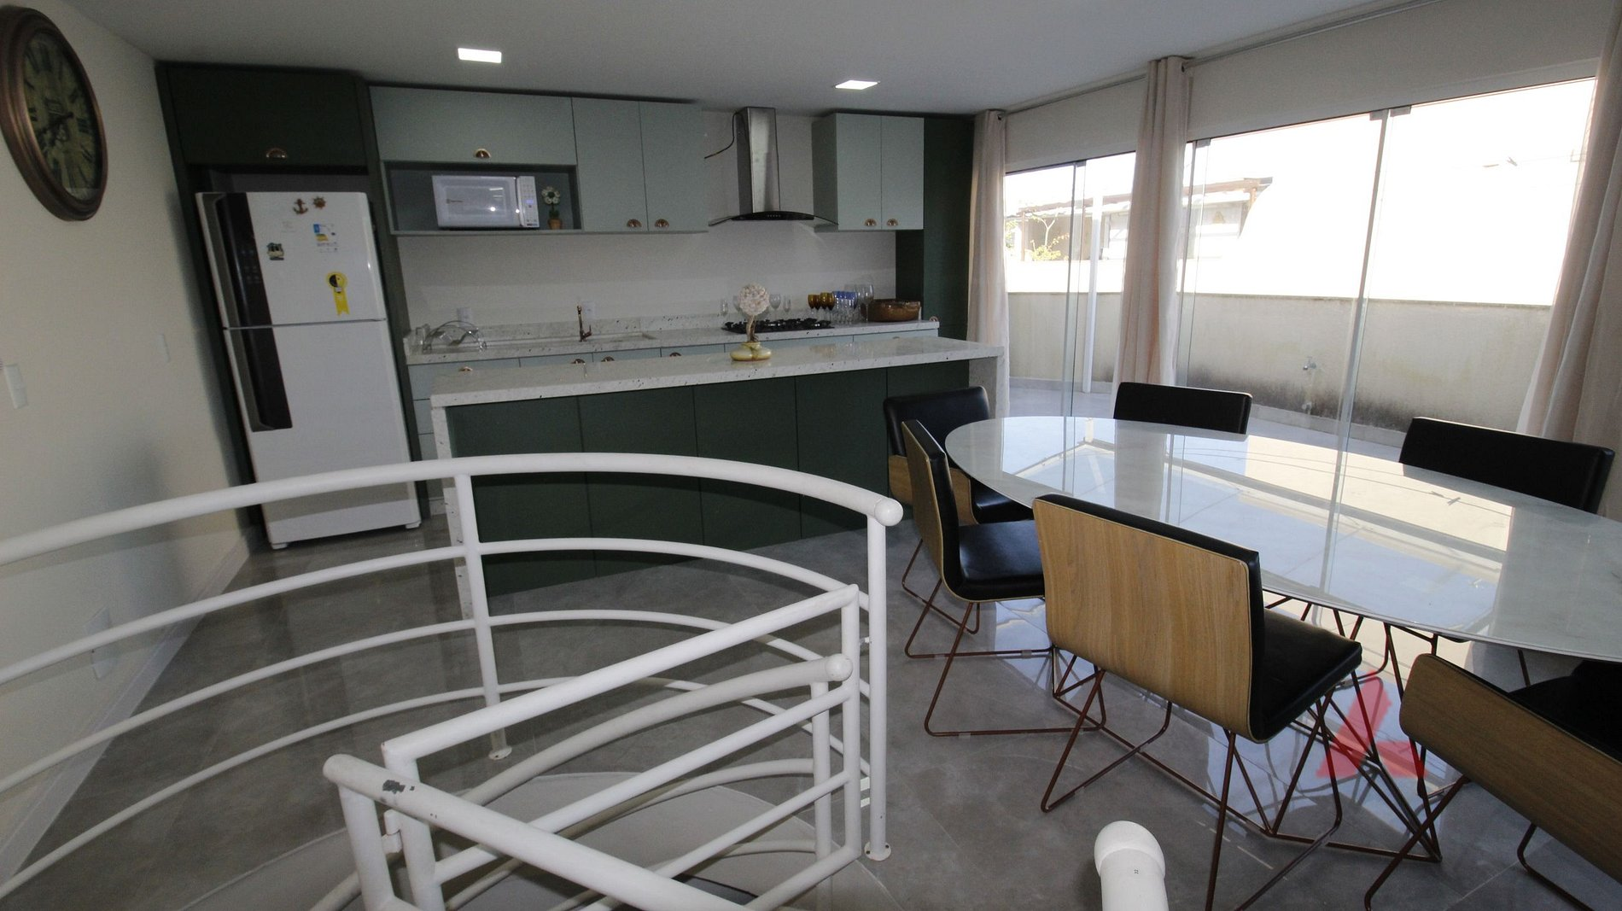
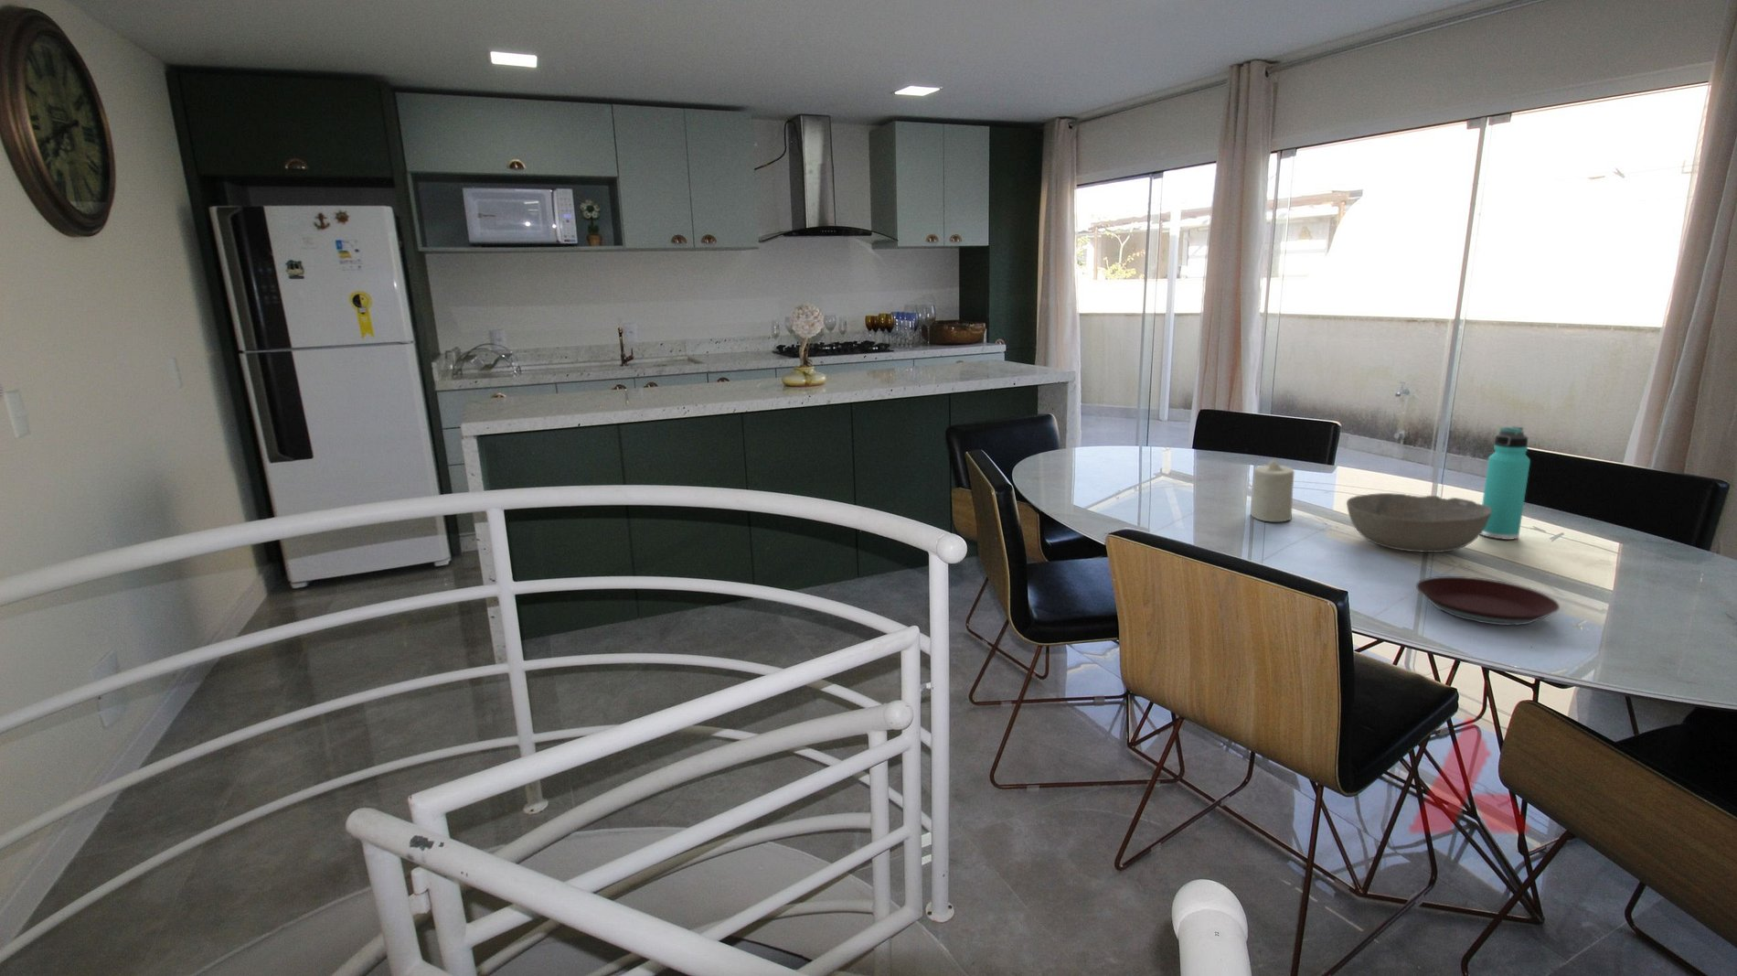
+ candle [1250,458,1296,523]
+ bowl [1346,492,1492,554]
+ thermos bottle [1481,425,1532,540]
+ plate [1415,575,1560,626]
